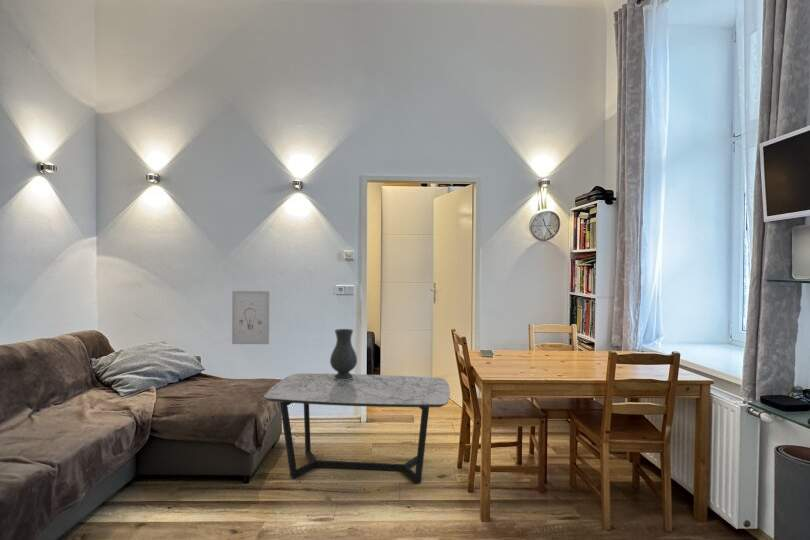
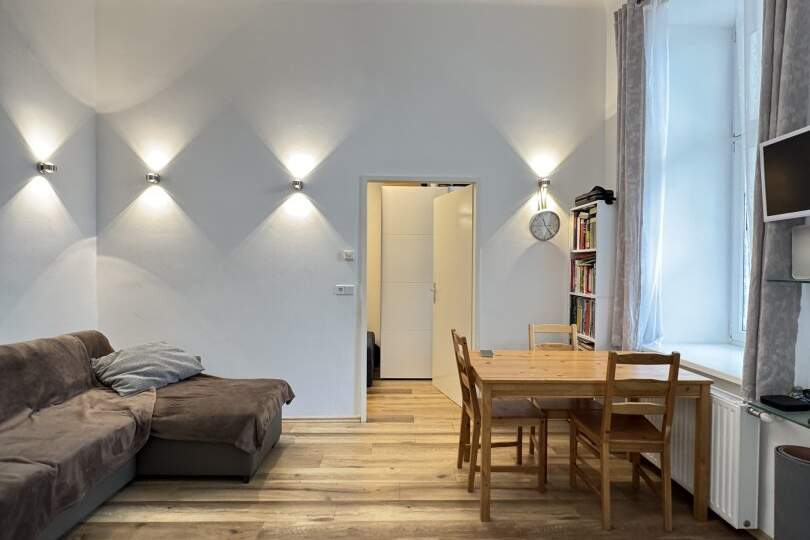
- wall art [231,290,270,345]
- coffee table [263,373,451,485]
- vase [329,328,358,380]
